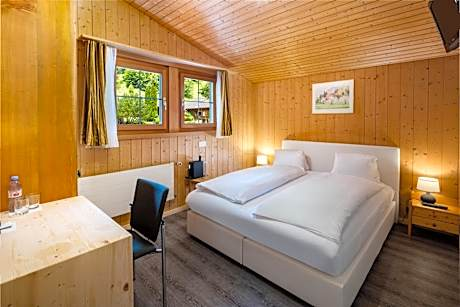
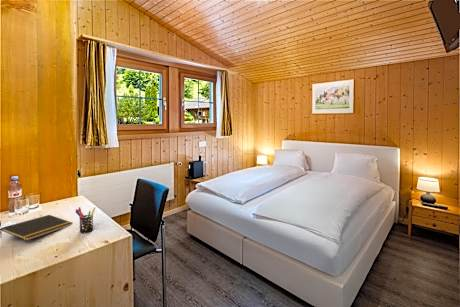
+ notepad [0,214,73,242]
+ pen holder [74,206,96,234]
